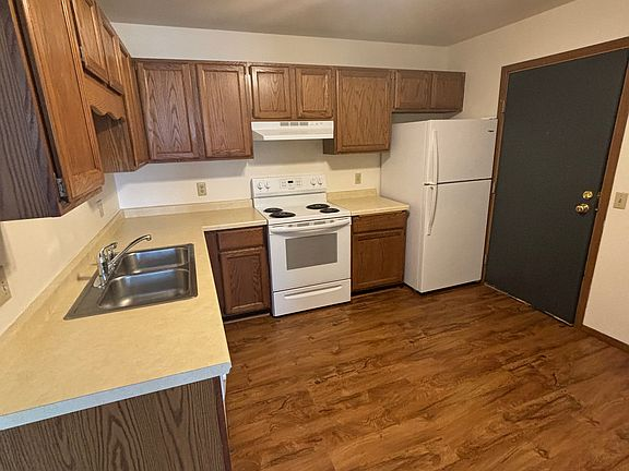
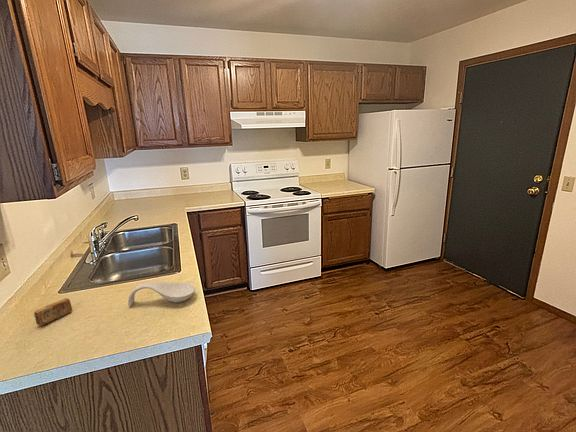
+ soap bar [33,297,73,326]
+ spoon rest [127,281,196,307]
